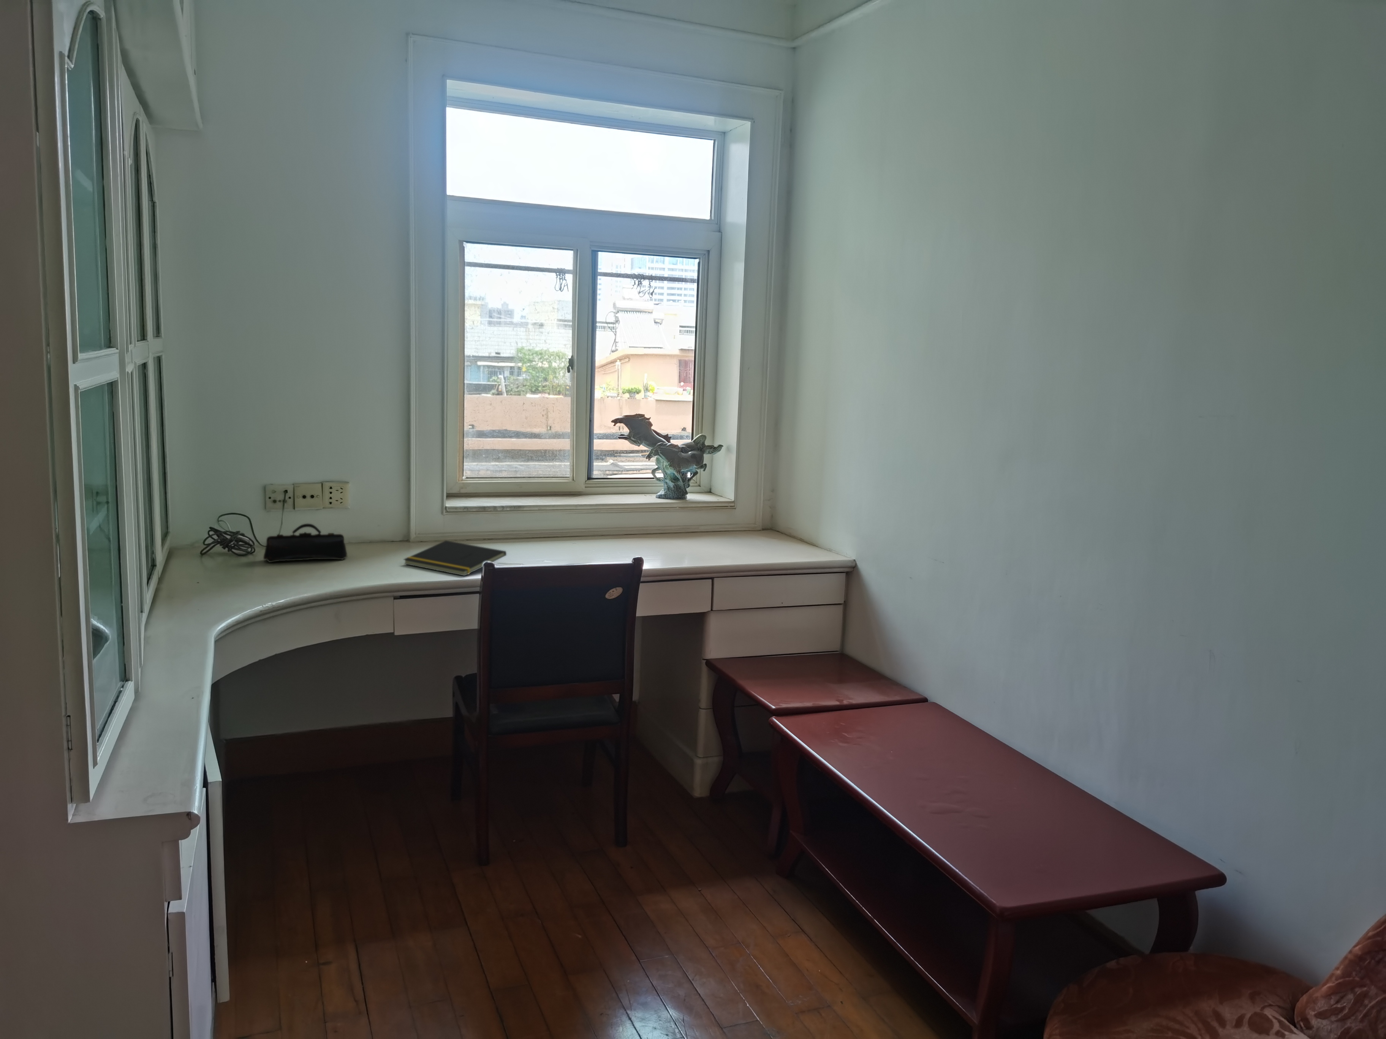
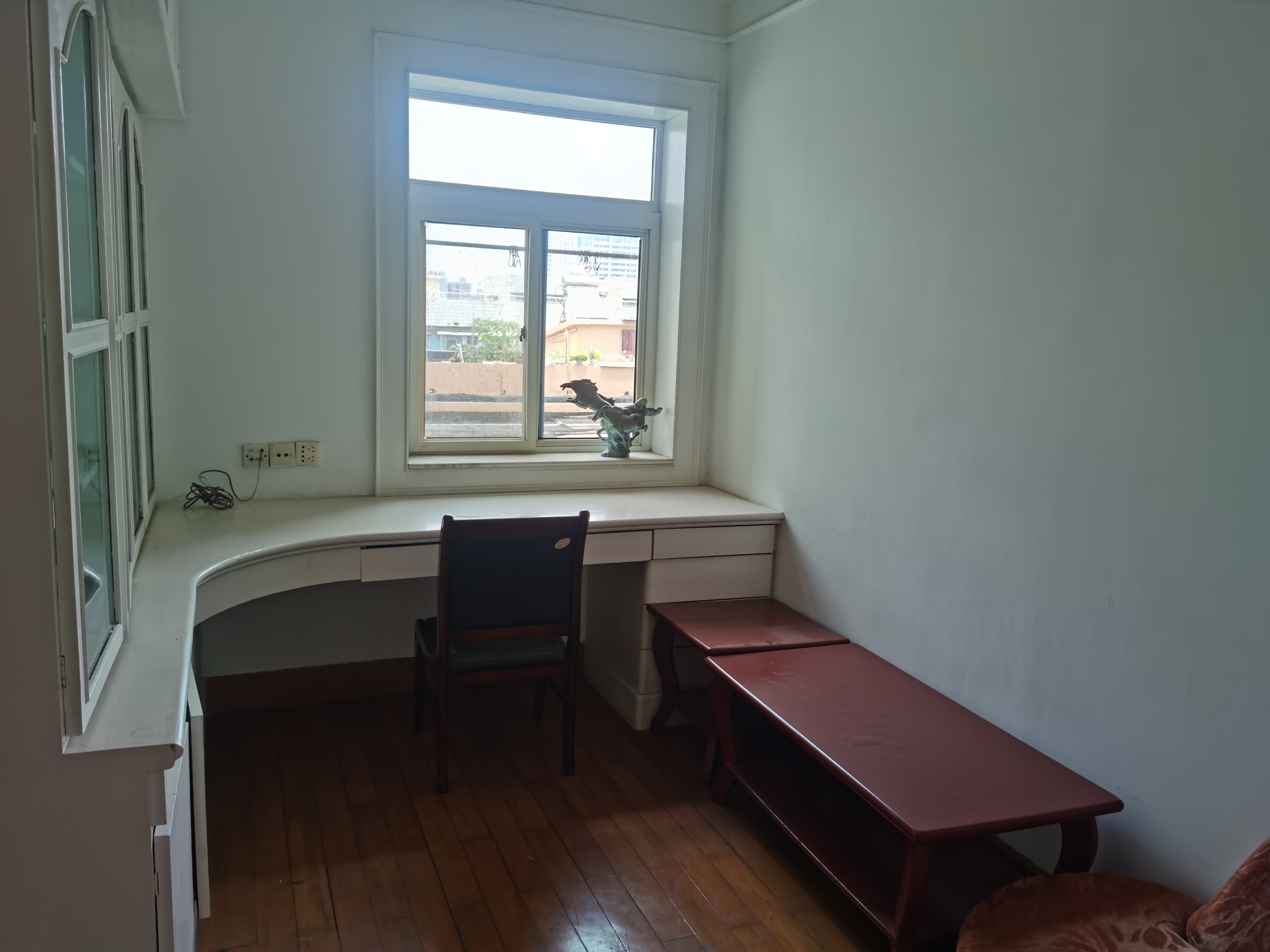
- notepad [403,540,506,576]
- pencil case [263,523,348,563]
